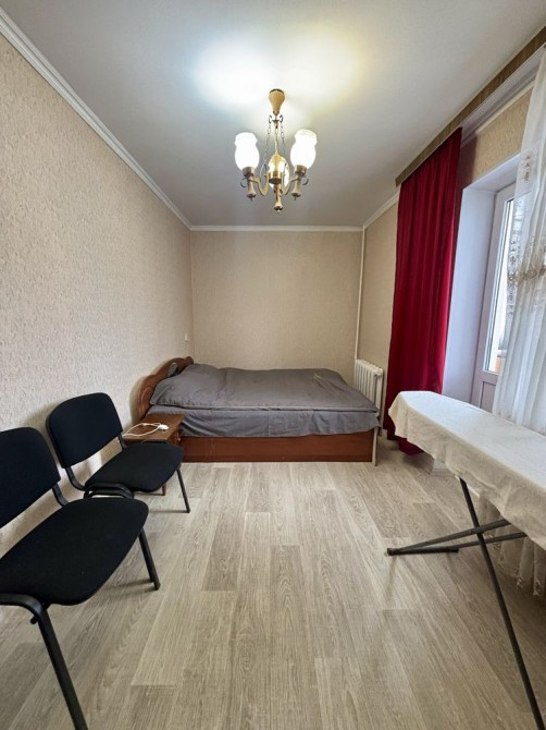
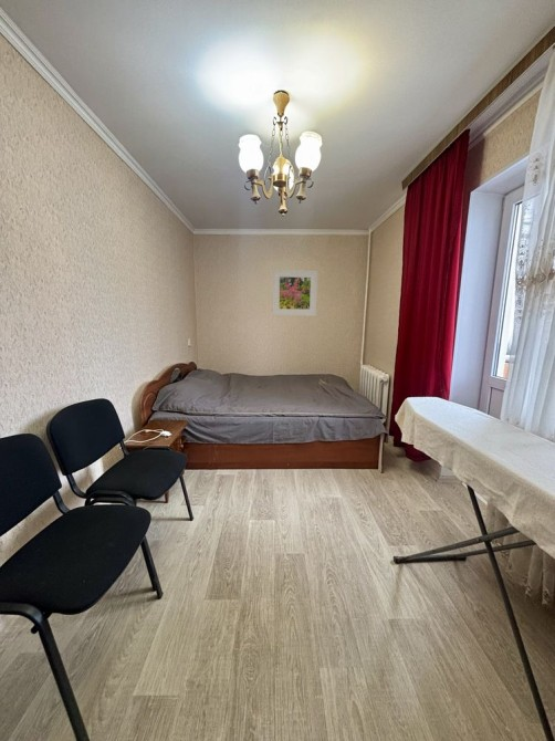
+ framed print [271,269,318,317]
